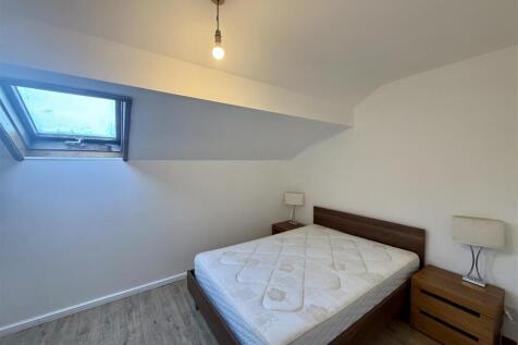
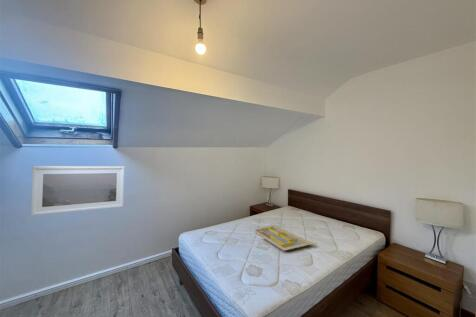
+ serving tray [254,224,314,252]
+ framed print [30,165,126,217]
